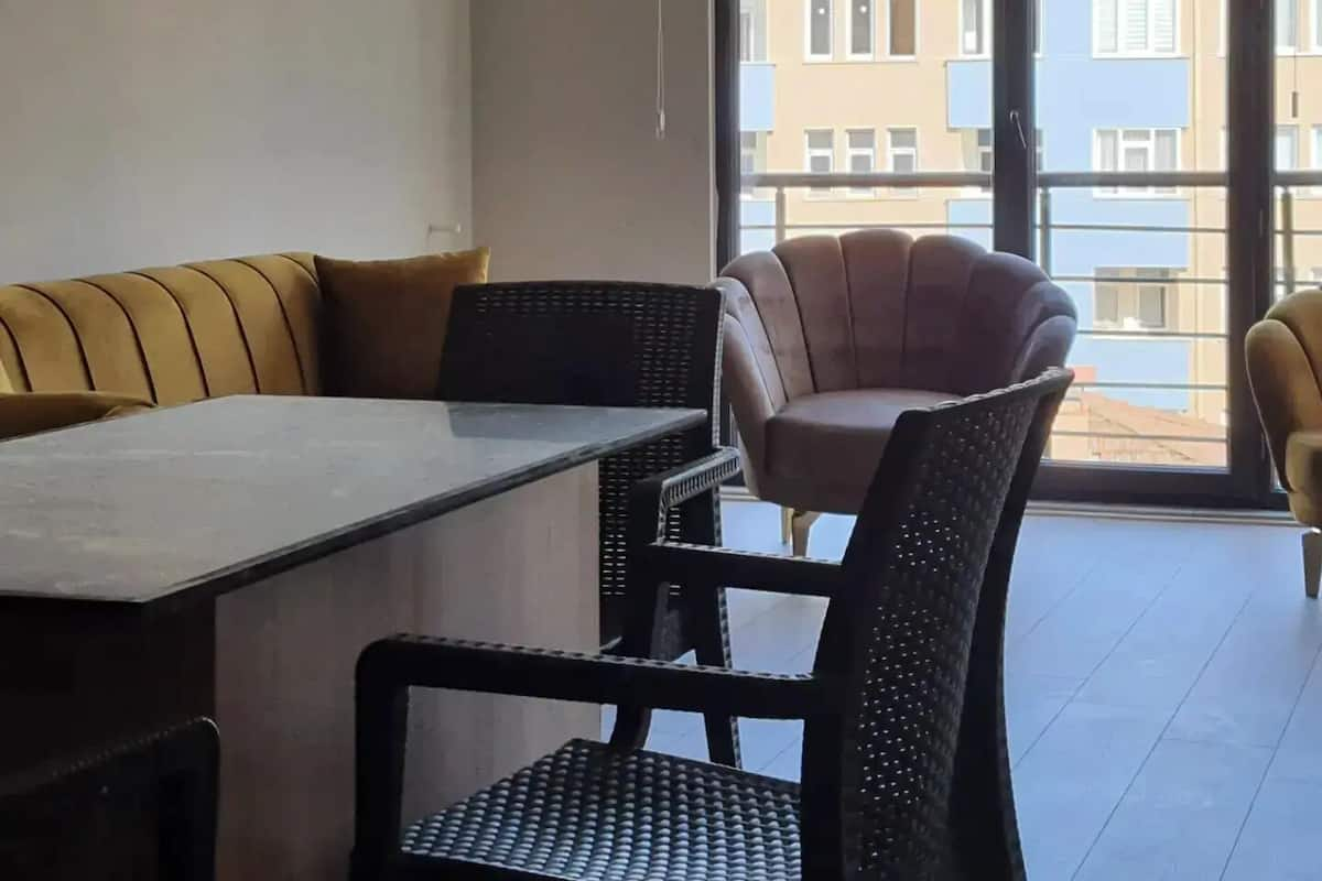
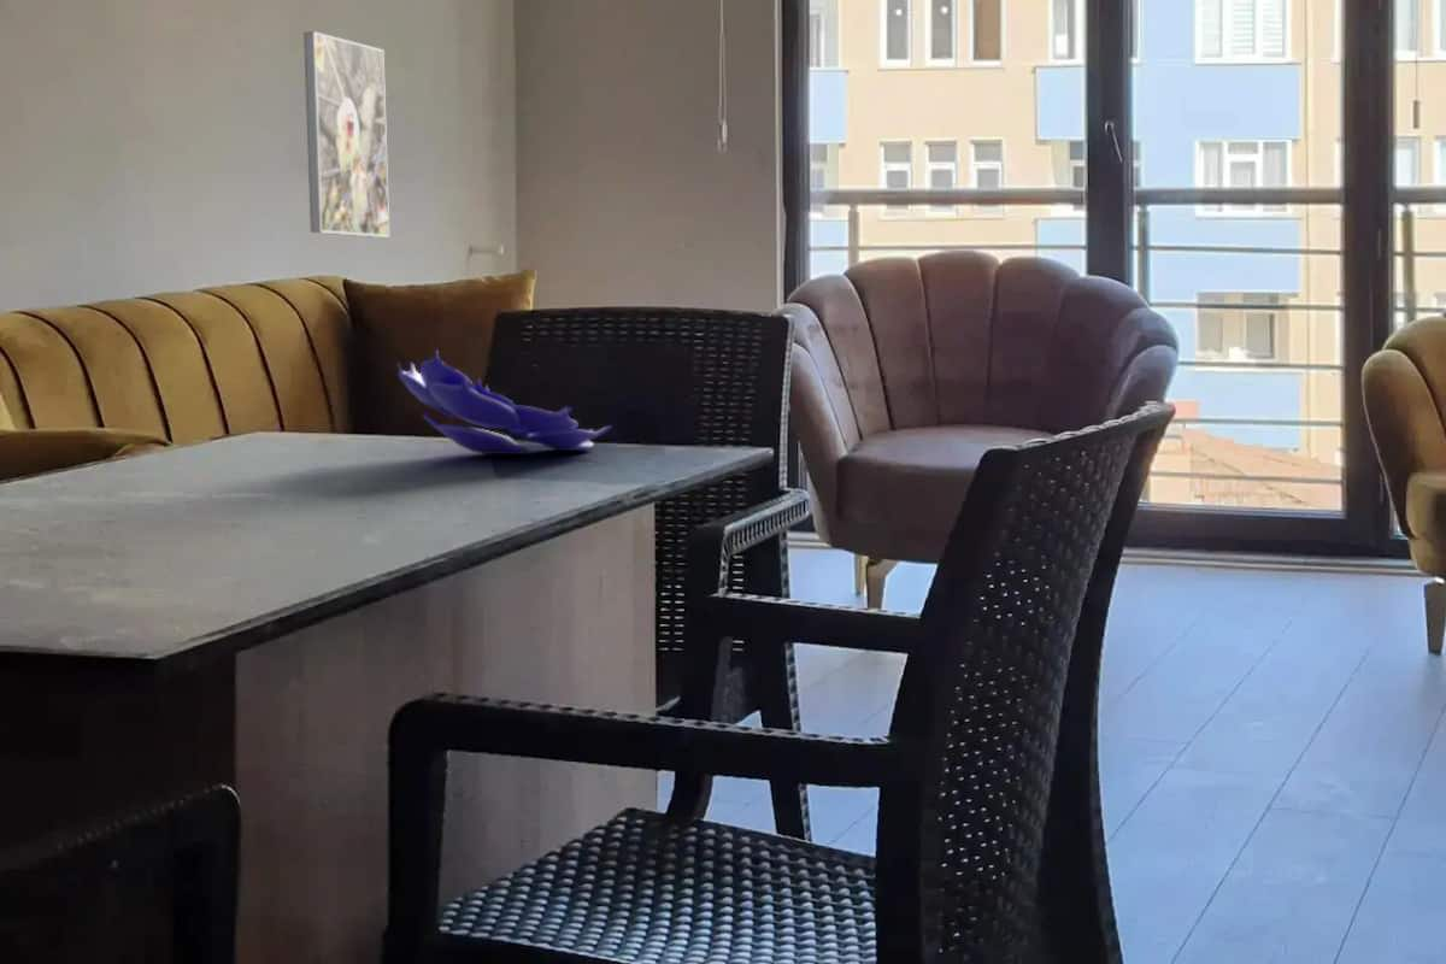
+ decorative bowl [396,349,612,455]
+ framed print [302,30,390,239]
